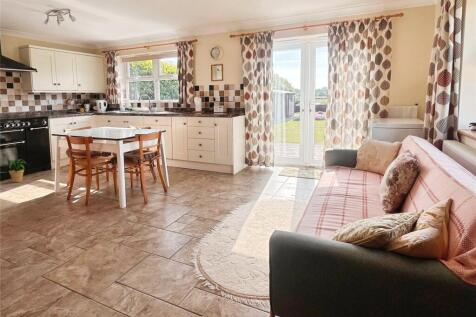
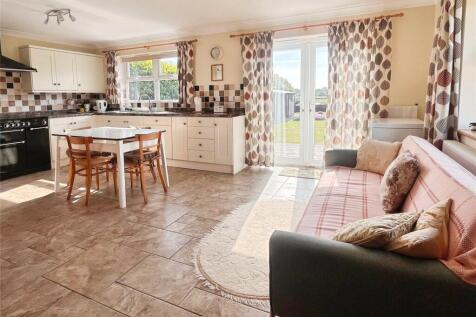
- potted plant [2,158,29,183]
